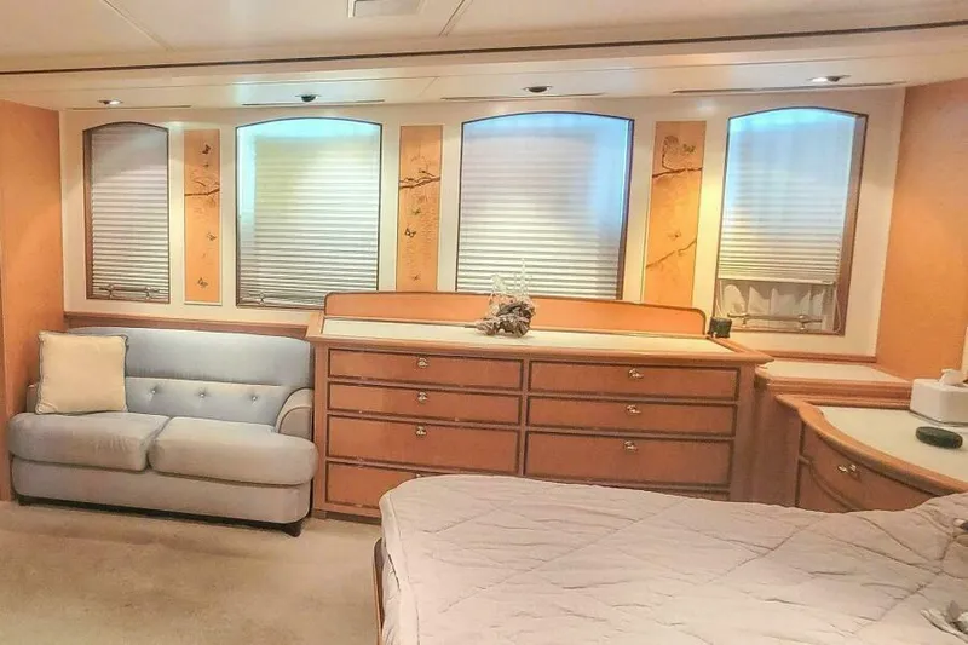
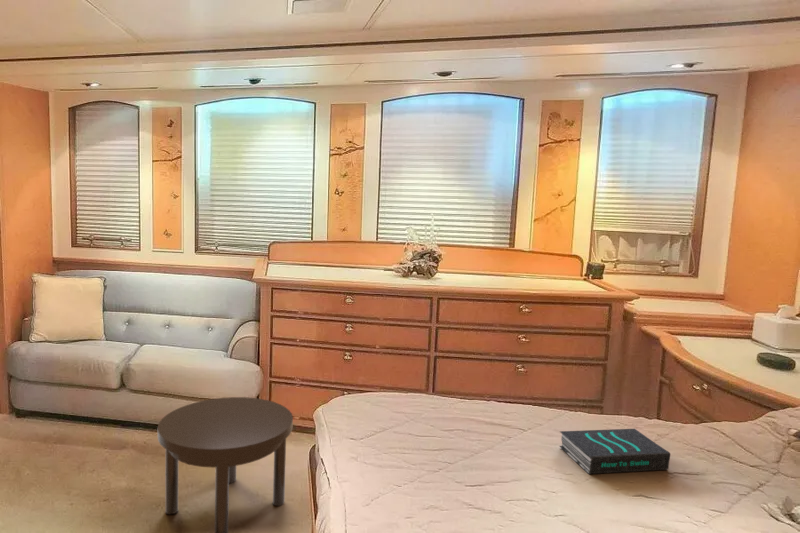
+ side table [157,396,294,533]
+ book [558,428,671,475]
